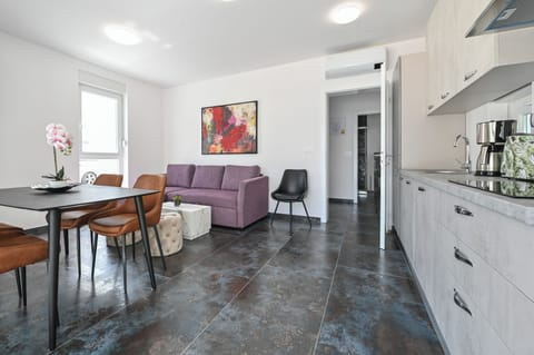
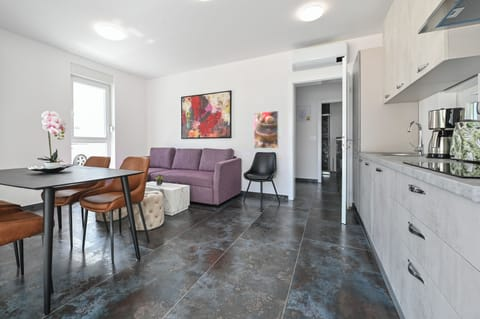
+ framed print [253,110,279,150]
